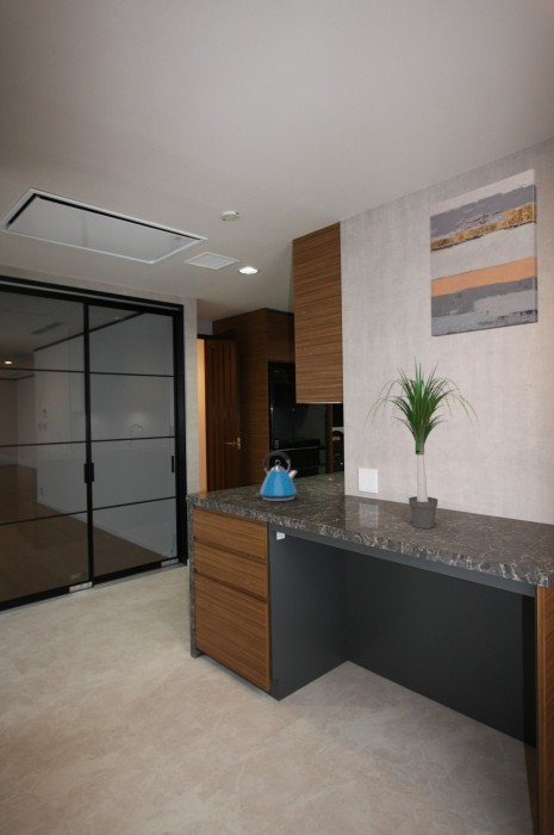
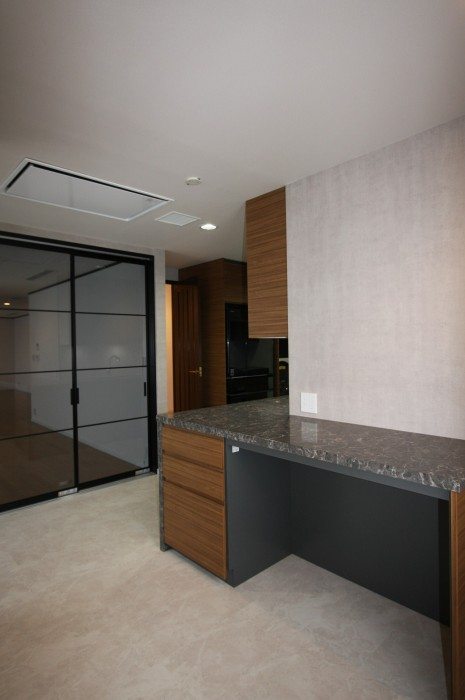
- wall art [429,167,540,338]
- kettle [255,450,298,502]
- potted plant [363,355,480,530]
